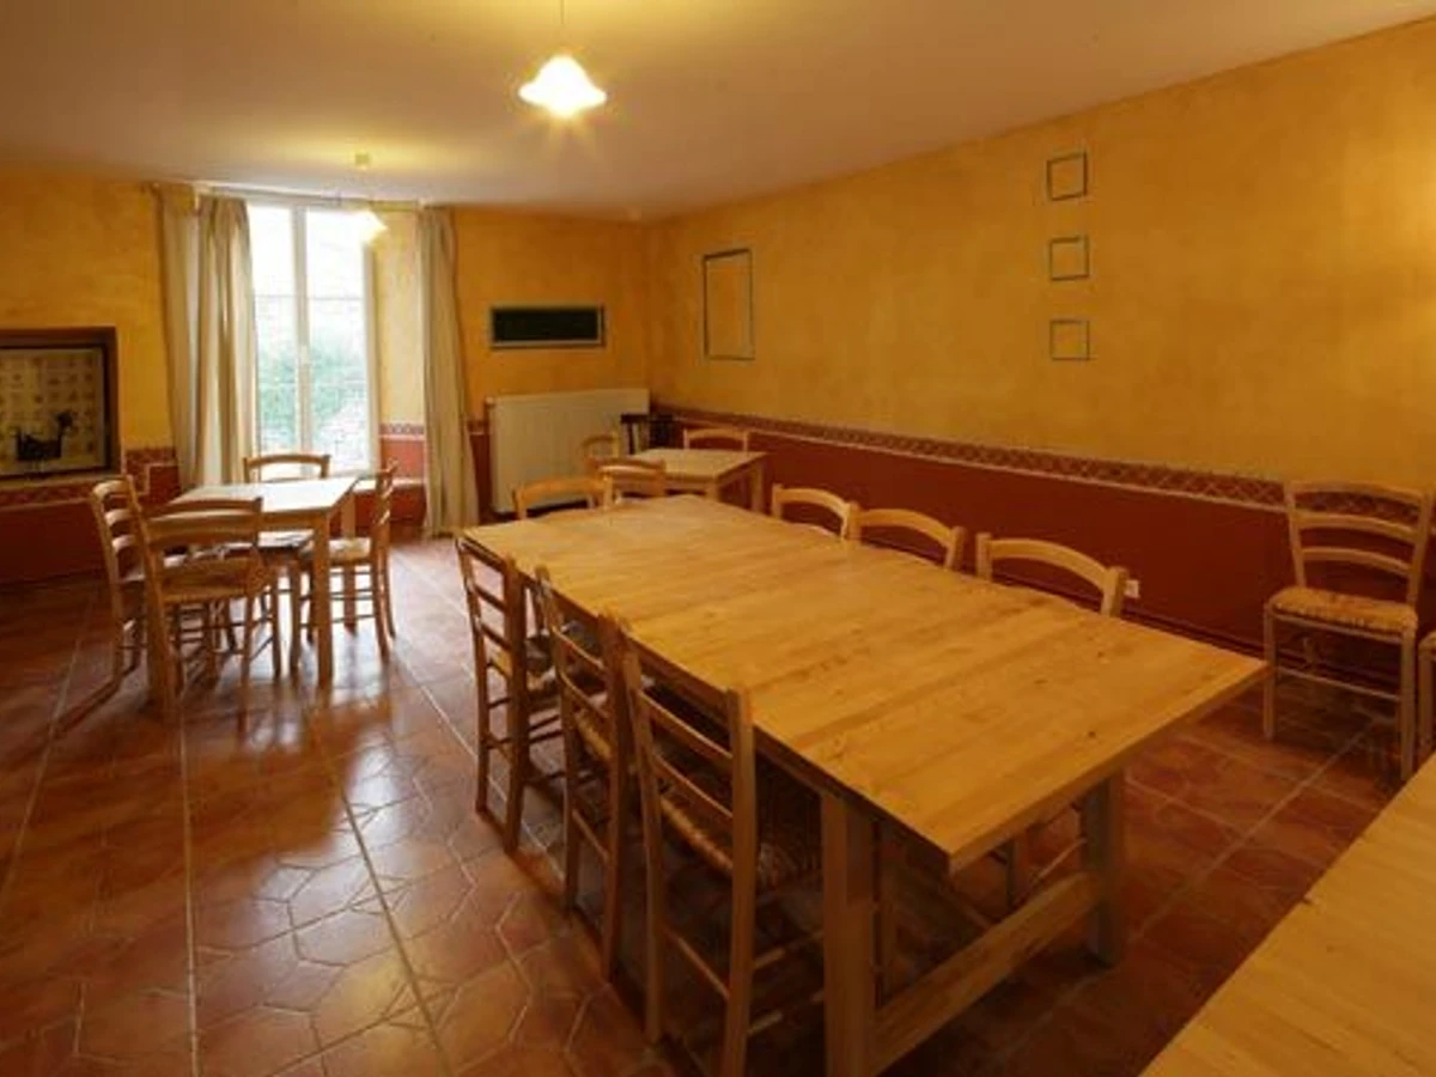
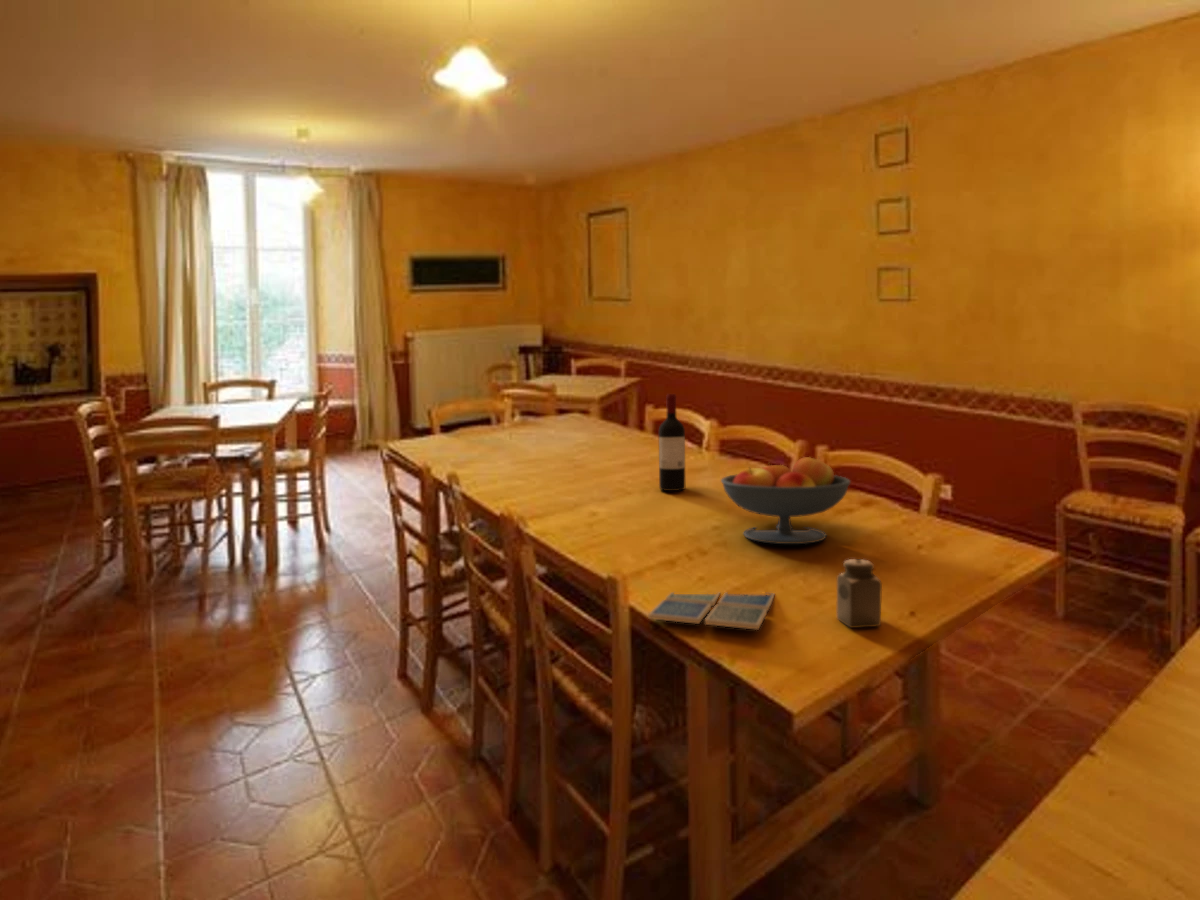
+ wine bottle [658,393,686,492]
+ drink coaster [647,591,776,631]
+ salt shaker [836,558,883,629]
+ fruit bowl [720,455,851,545]
